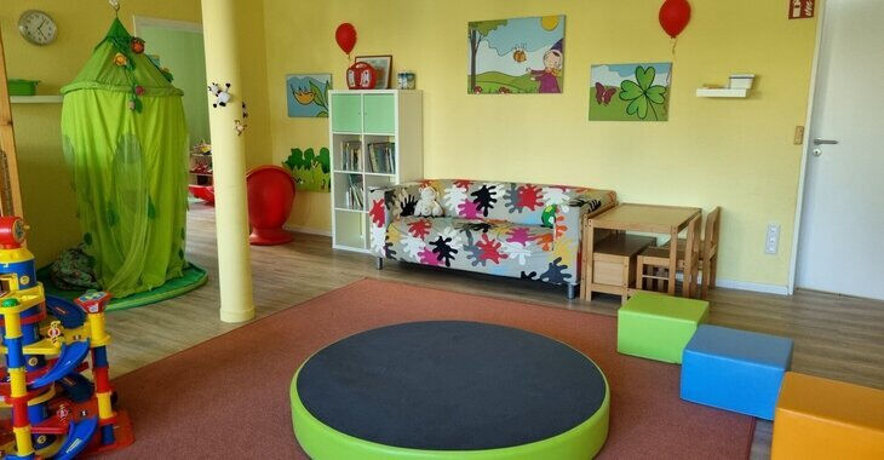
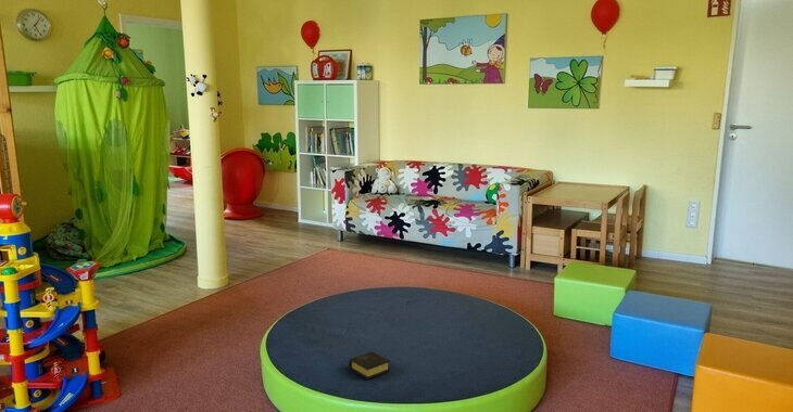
+ book [348,350,391,381]
